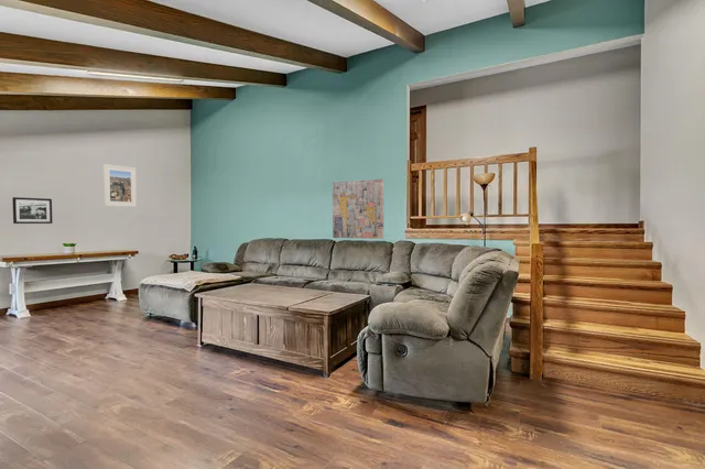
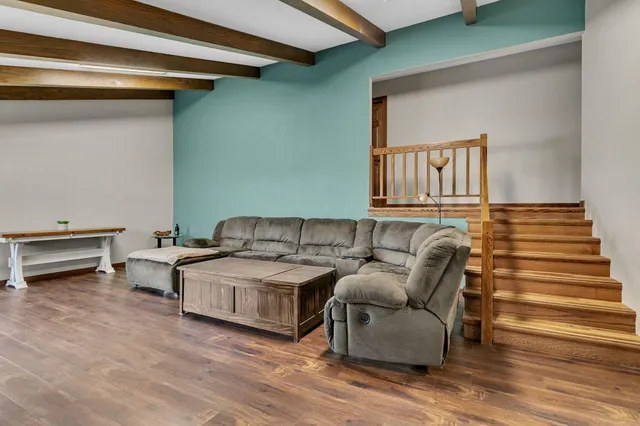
- picture frame [11,196,54,225]
- wall art [332,178,384,240]
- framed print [102,163,138,208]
